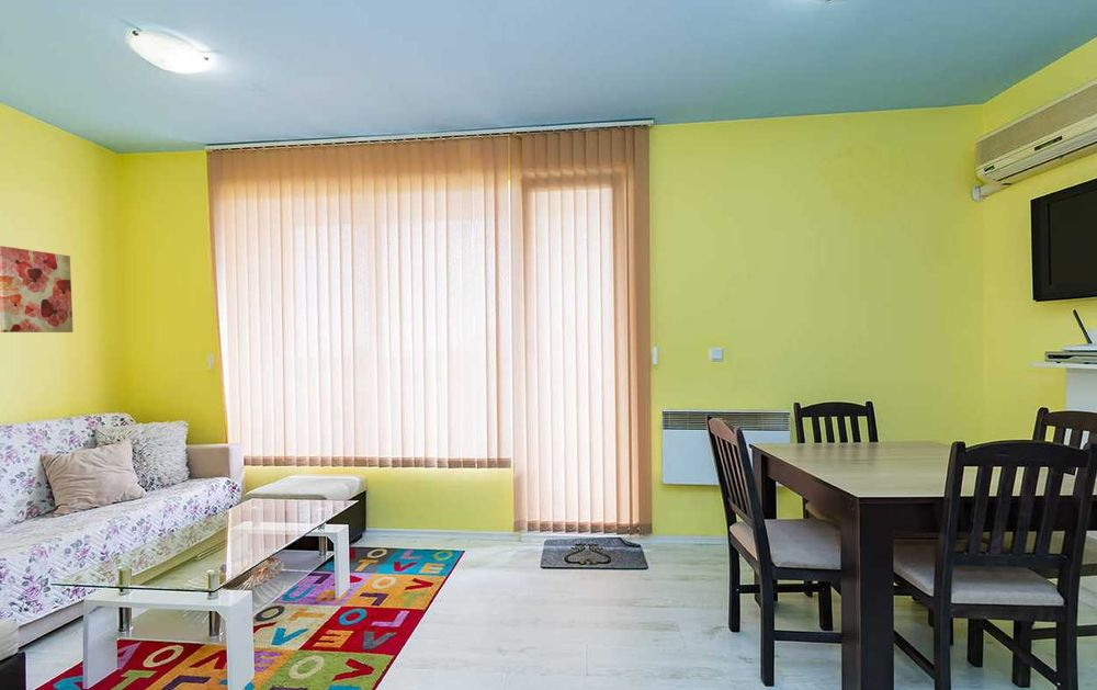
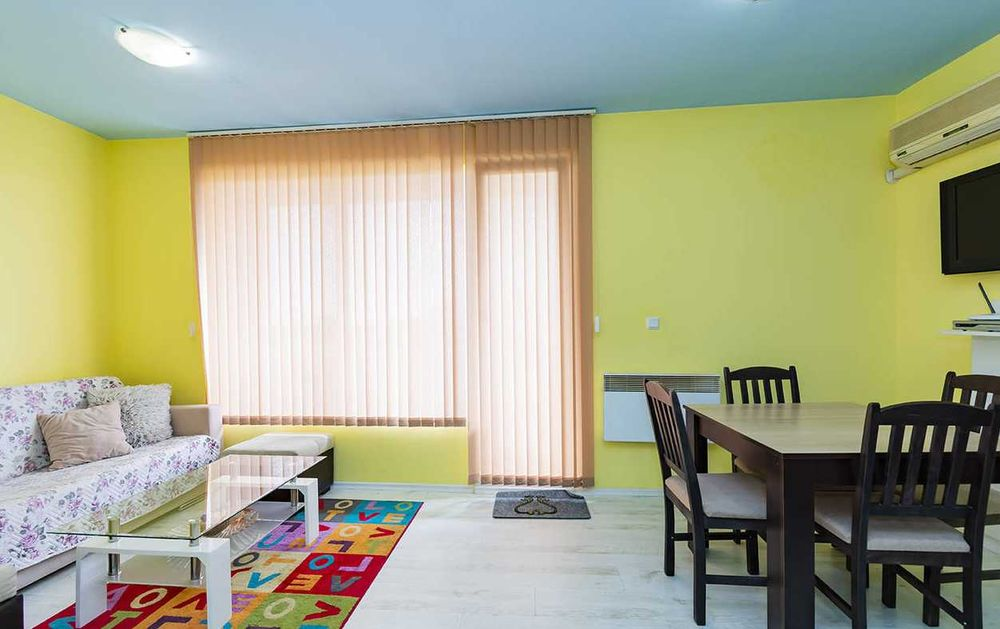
- wall art [0,245,73,333]
